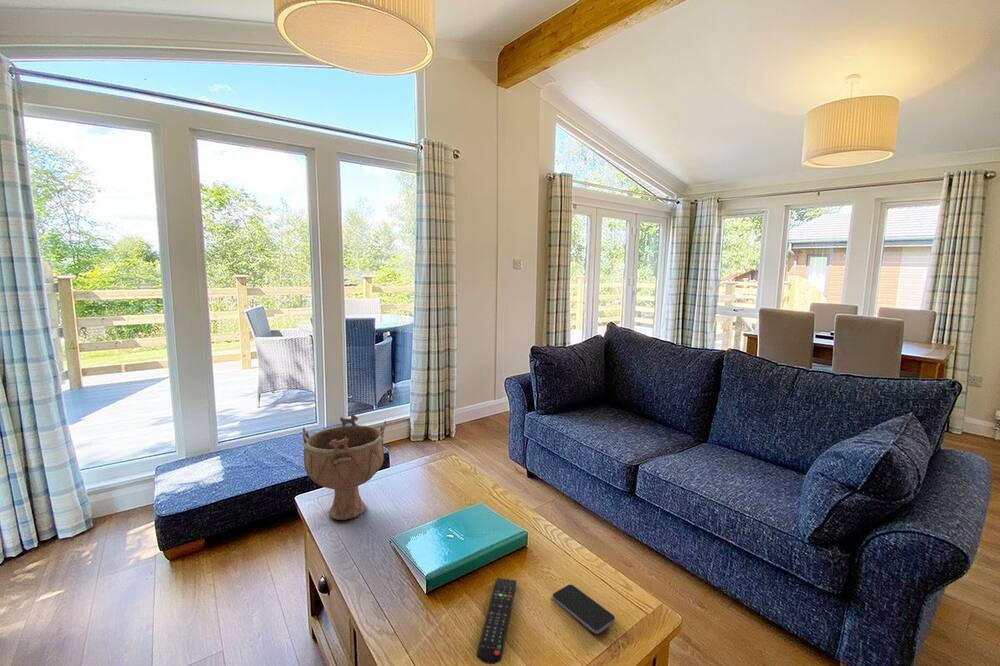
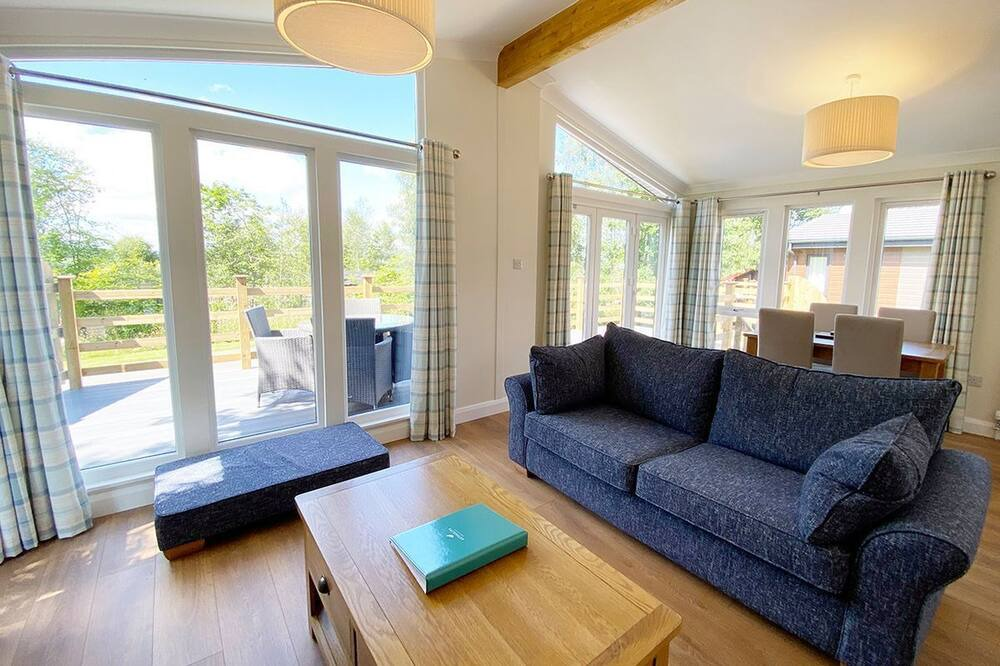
- remote control [476,577,518,665]
- smartphone [552,584,616,635]
- decorative bowl [302,414,387,521]
